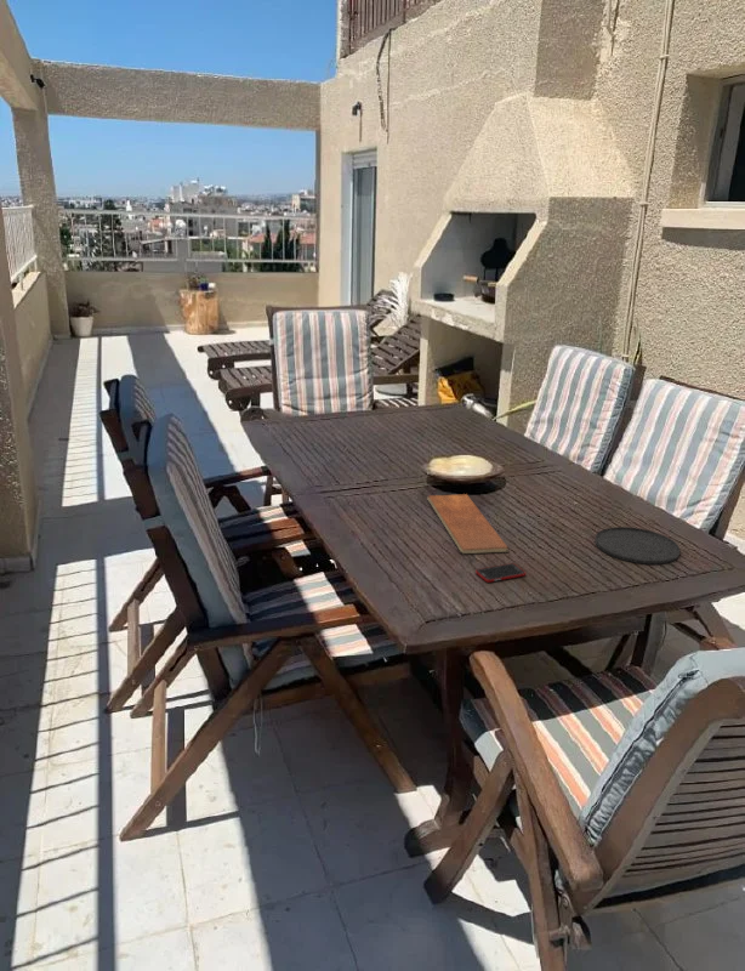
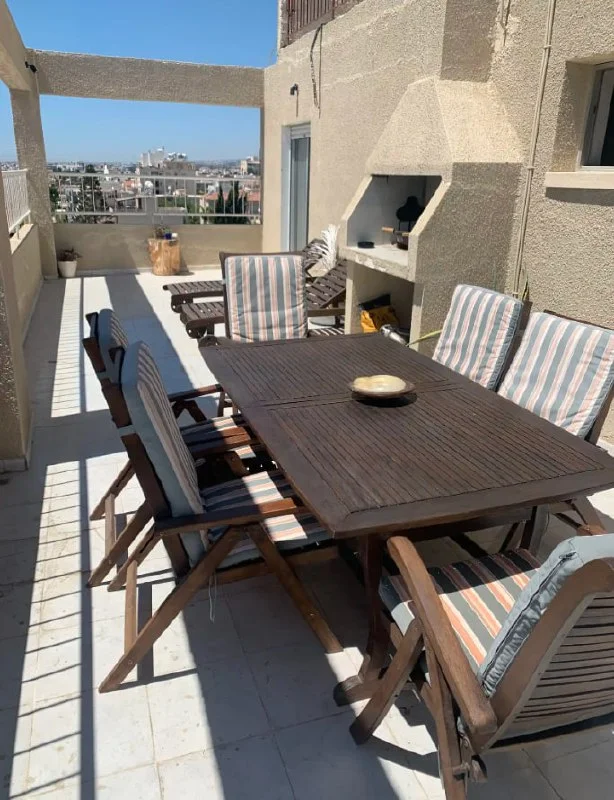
- plate [593,526,681,566]
- chopping board [426,493,510,555]
- cell phone [474,562,527,584]
